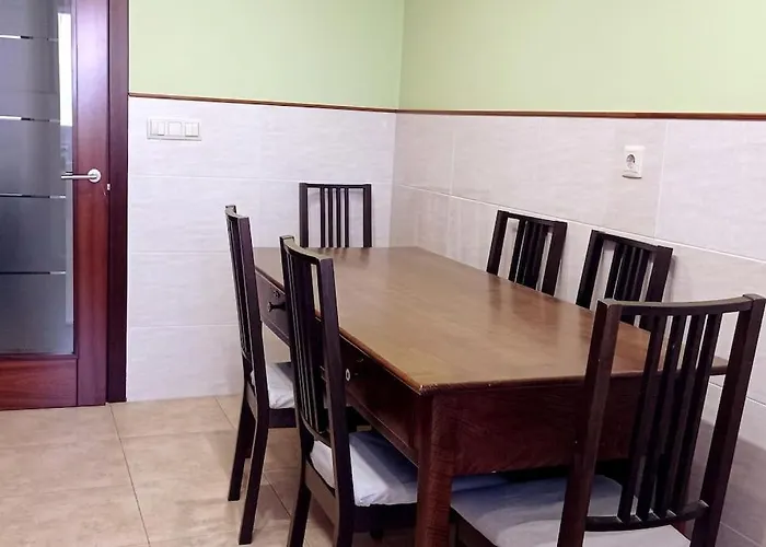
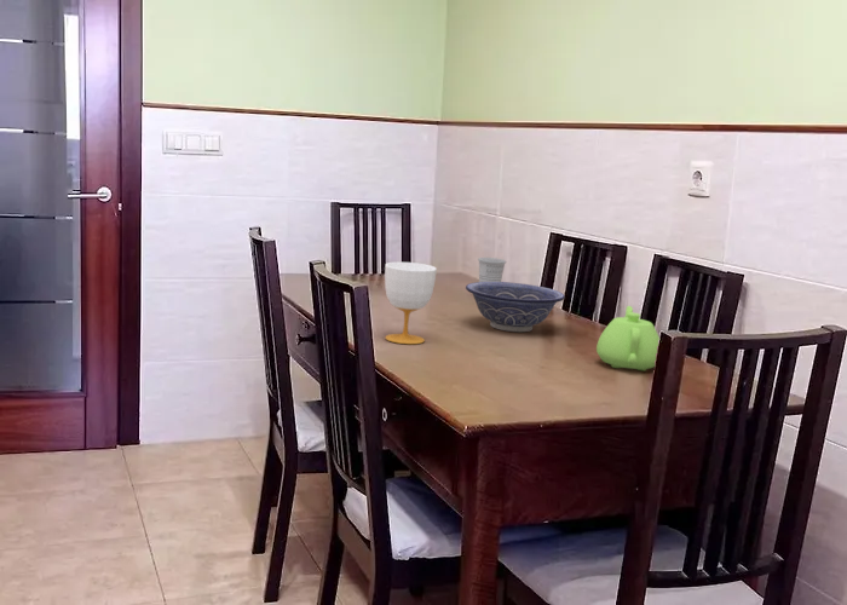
+ decorative bowl [465,281,566,333]
+ teapot [595,305,661,371]
+ cup [477,257,507,282]
+ cup [384,261,438,345]
